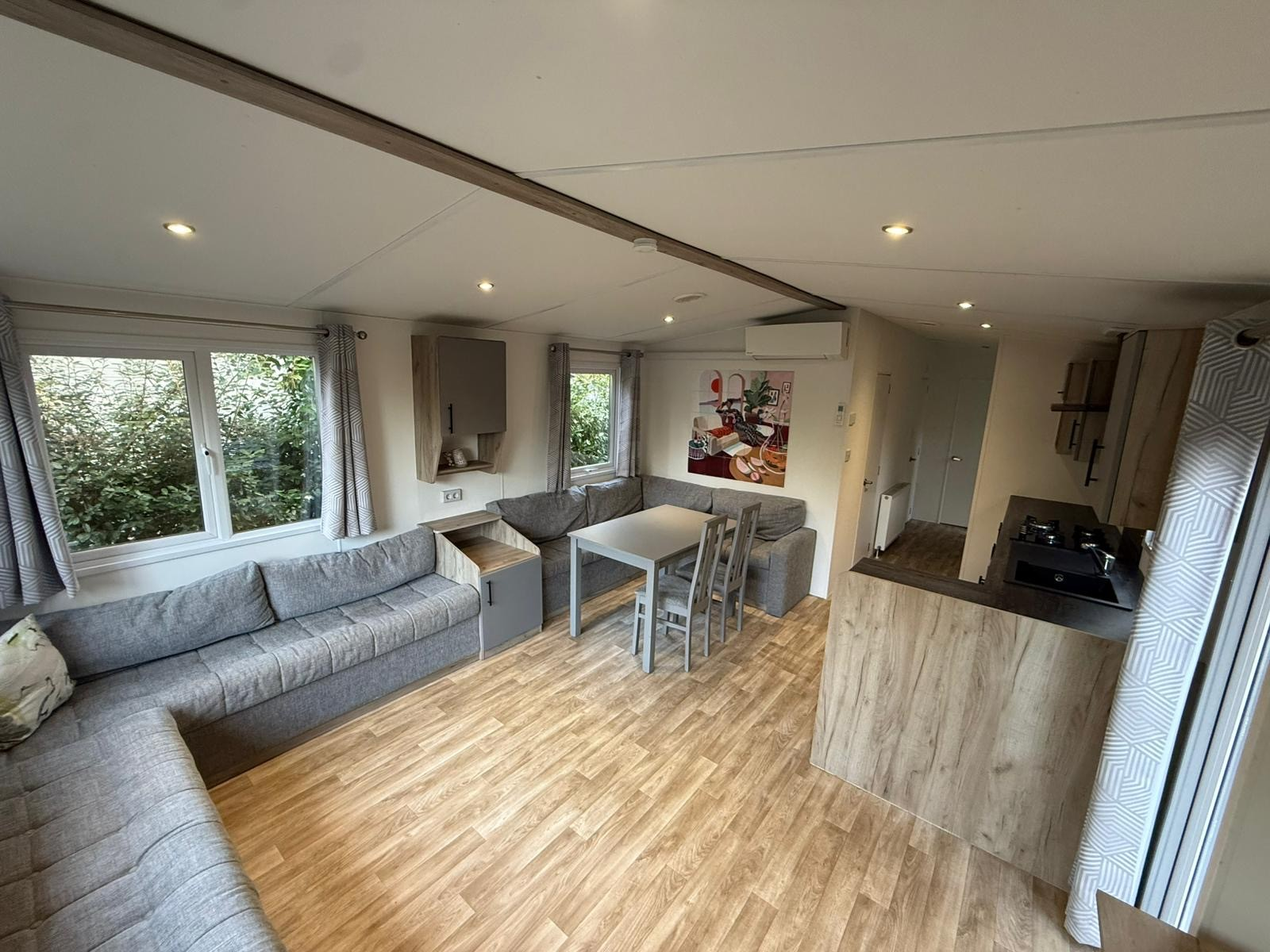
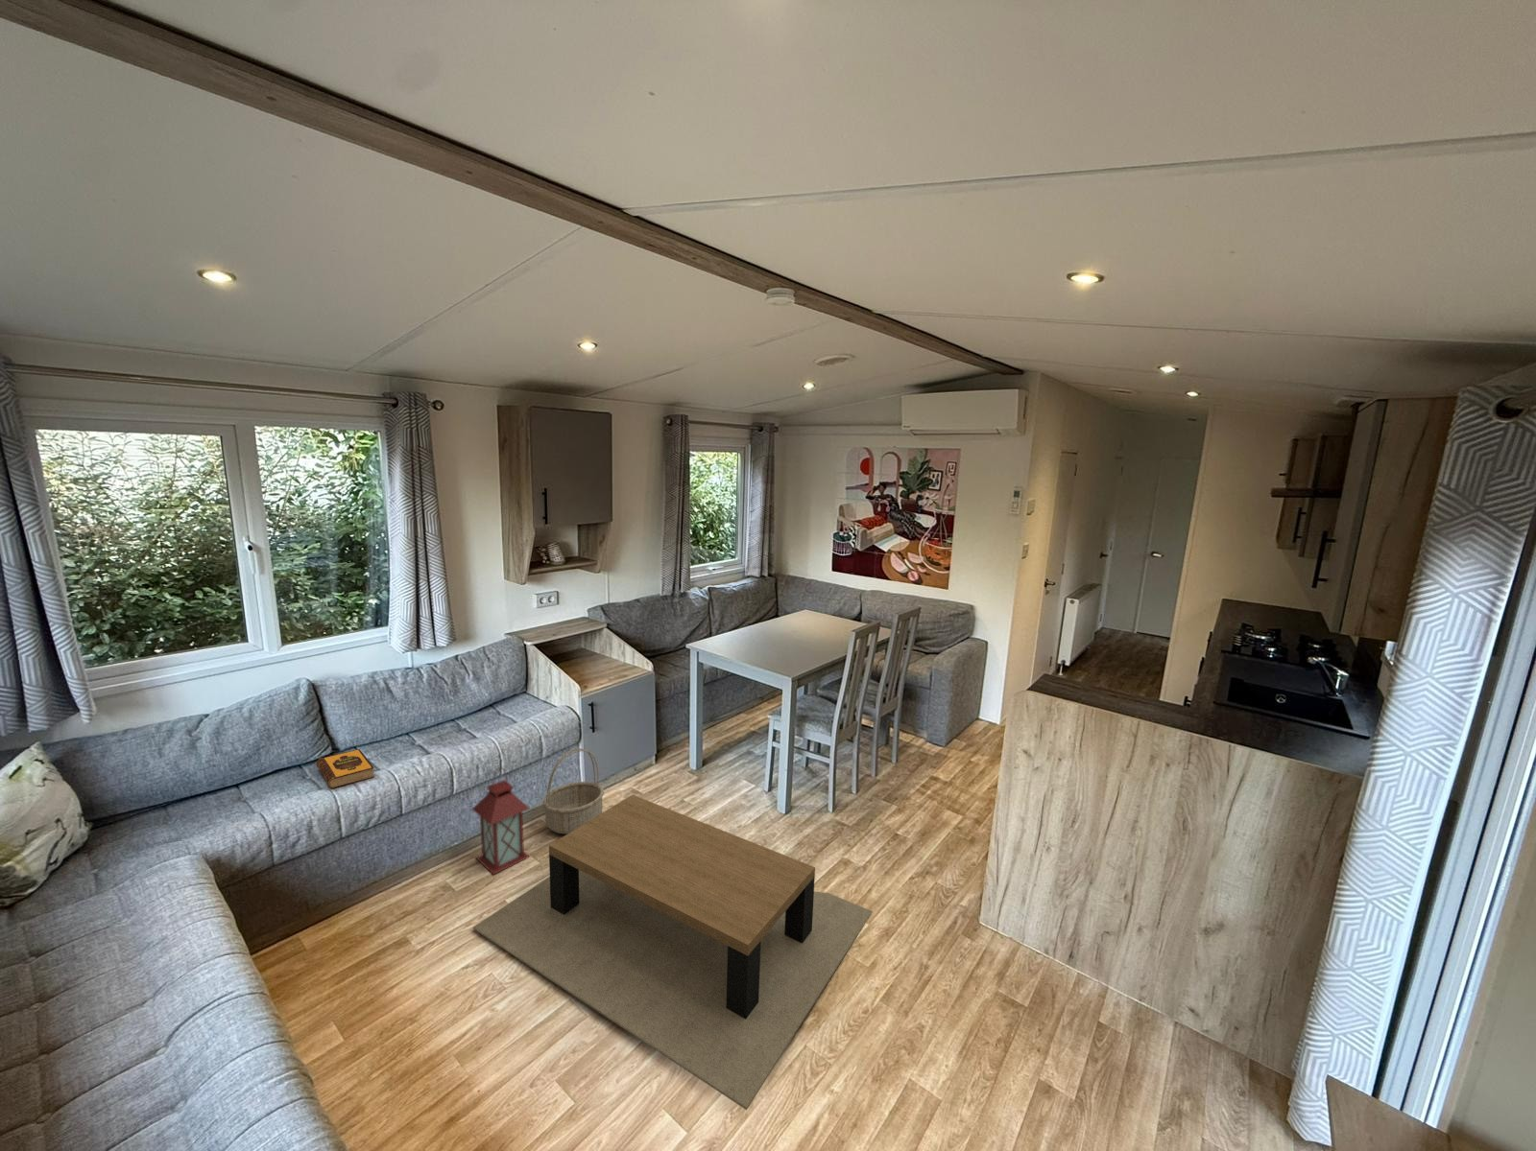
+ coffee table [473,794,873,1111]
+ lantern [472,767,531,875]
+ basket [542,747,605,835]
+ hardback book [314,748,375,789]
